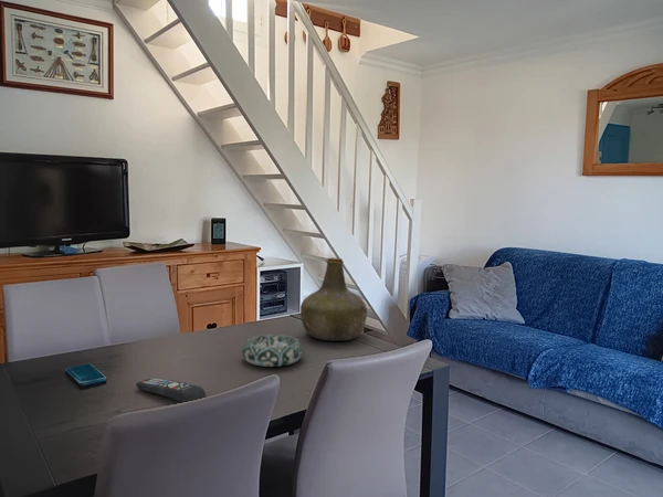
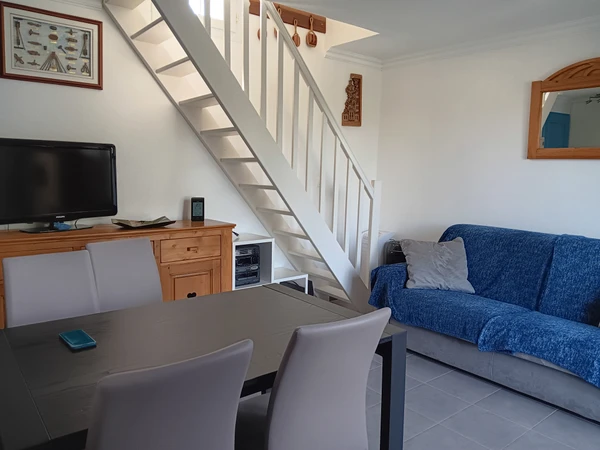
- bottle [299,256,368,342]
- remote control [135,377,207,403]
- decorative bowl [241,334,304,368]
